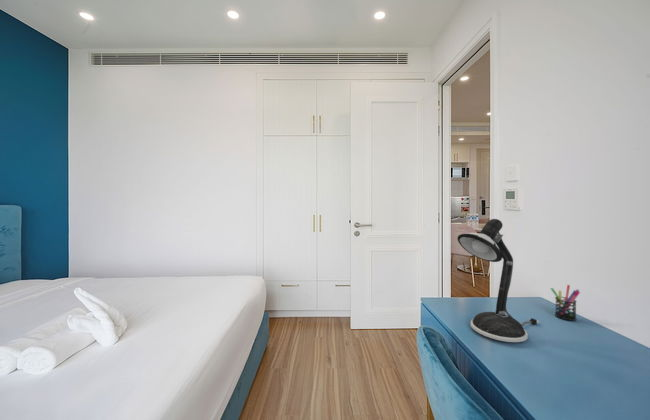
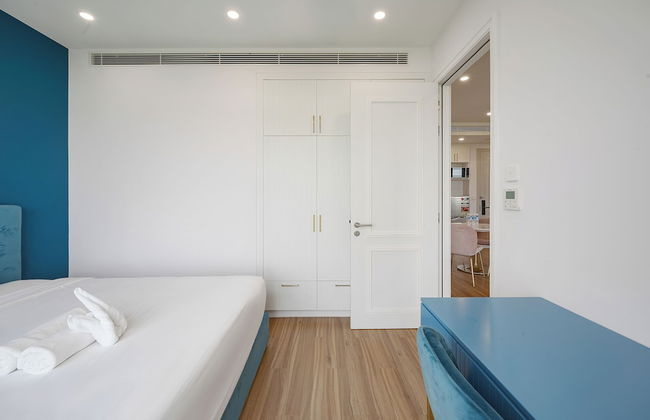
- desk lamp [456,218,540,343]
- pen holder [549,284,581,322]
